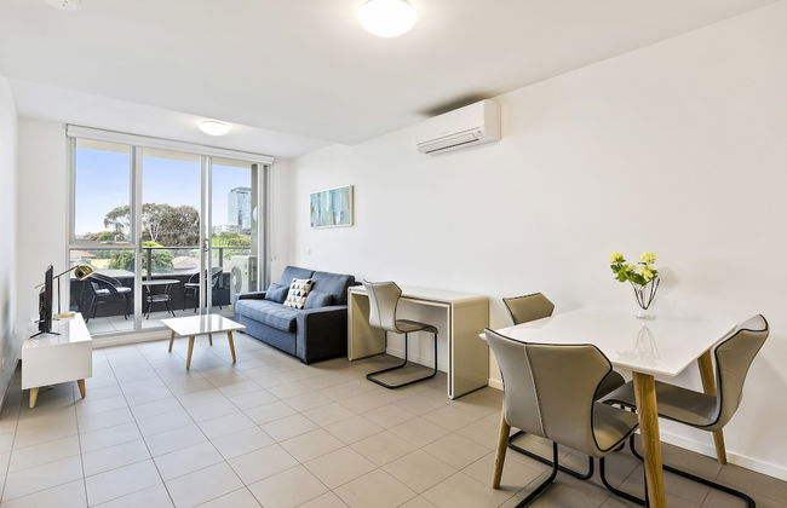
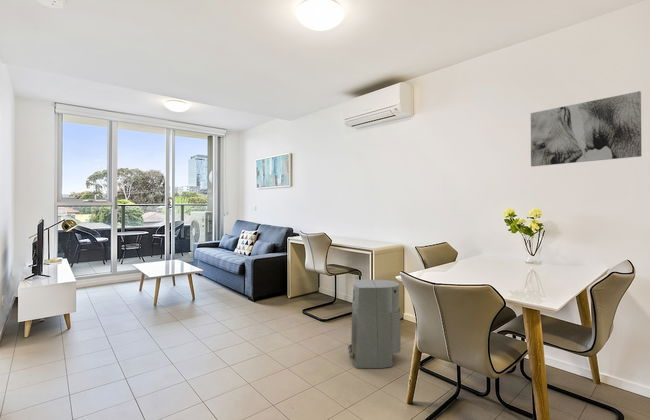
+ wall art [530,90,642,168]
+ air purifier [347,279,402,369]
